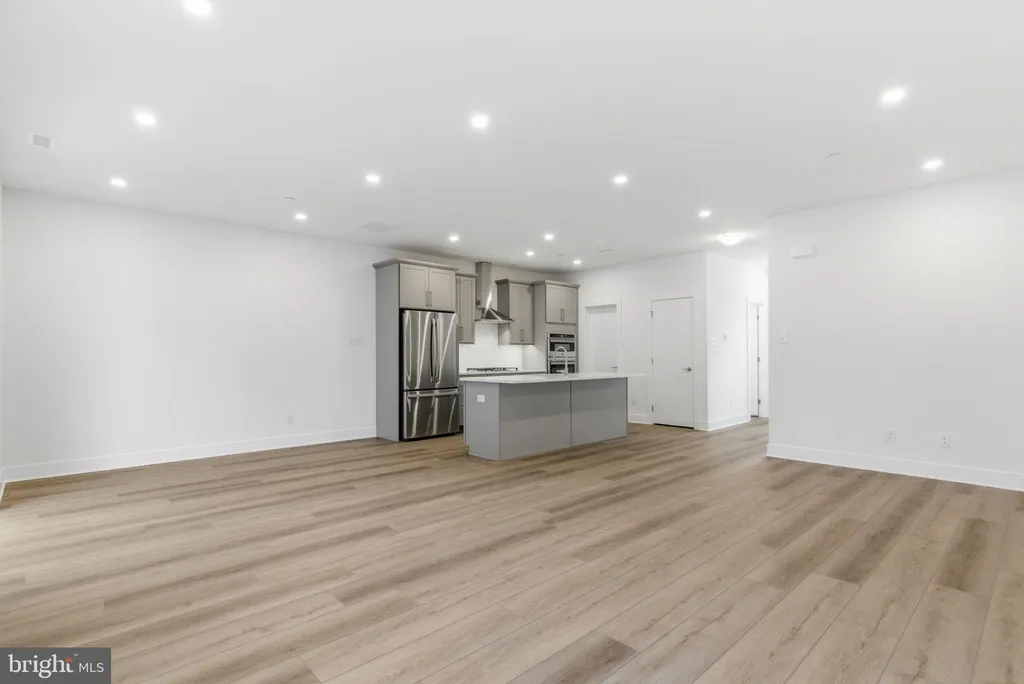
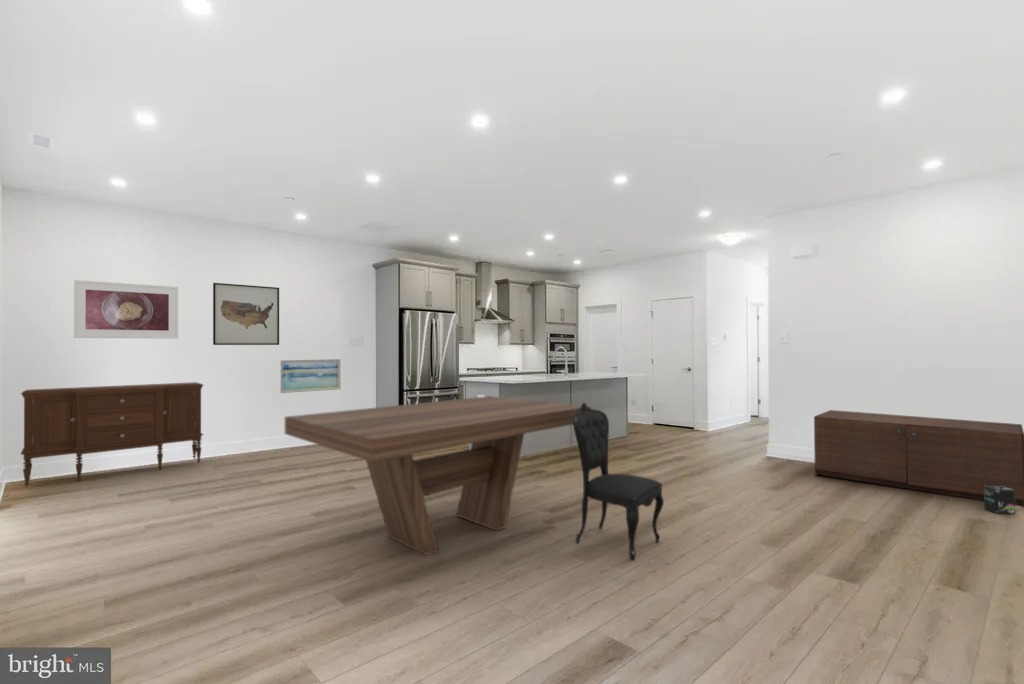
+ storage trunk [813,409,1024,508]
+ wall art [279,358,341,394]
+ box [983,485,1016,515]
+ dining chair [572,402,665,562]
+ wall art [212,282,280,346]
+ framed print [73,279,179,340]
+ sideboard [20,381,205,487]
+ dining table [284,395,591,556]
